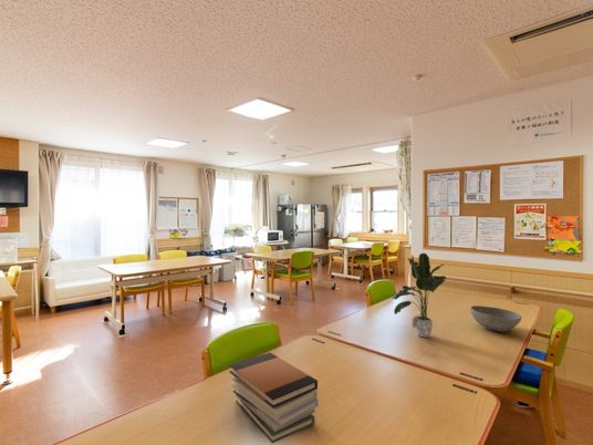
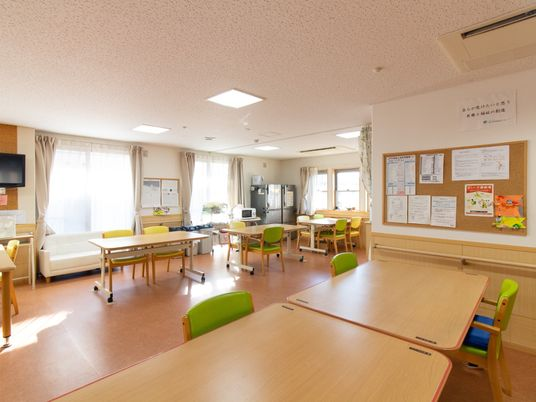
- potted plant [392,252,447,339]
- bowl [469,304,522,332]
- book stack [228,352,320,444]
